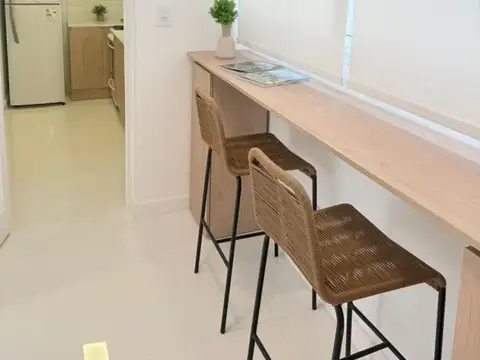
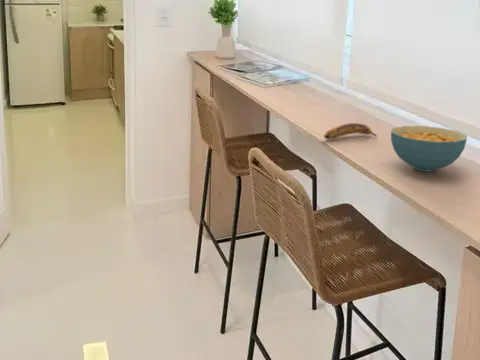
+ banana [323,122,378,141]
+ cereal bowl [390,125,468,173]
